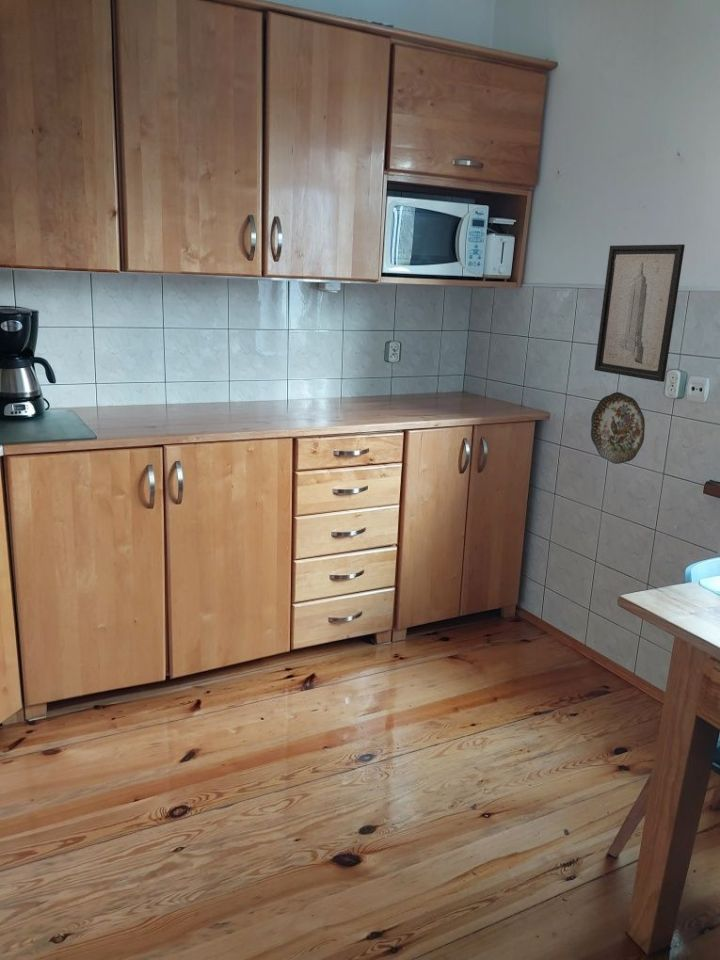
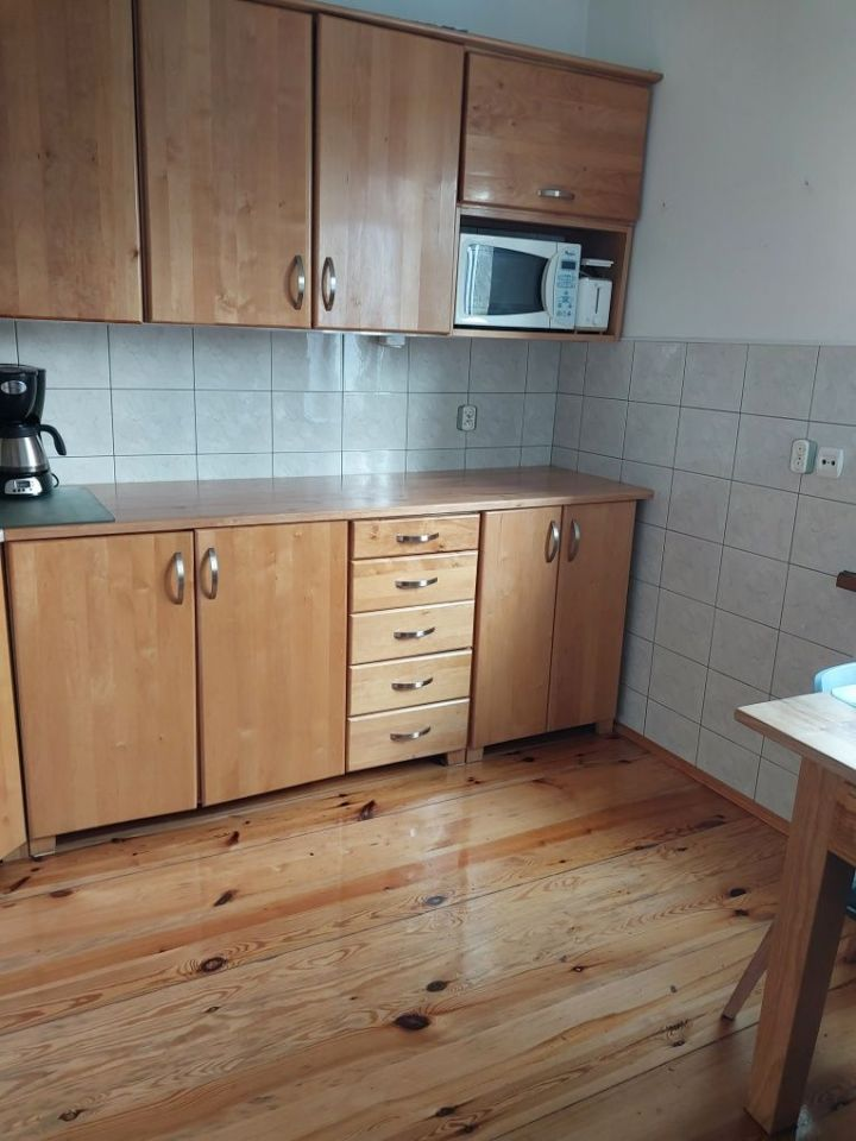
- wall art [593,243,686,383]
- decorative plate [590,391,646,465]
